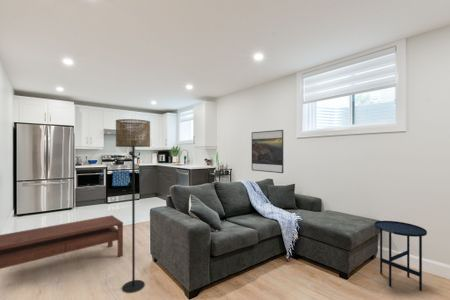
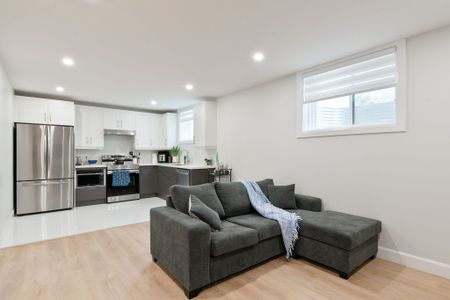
- side table [374,220,428,292]
- floor lamp [115,118,151,294]
- coffee table [0,214,124,270]
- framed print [251,129,284,174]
